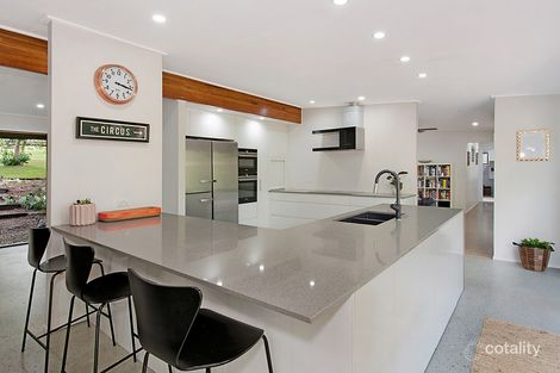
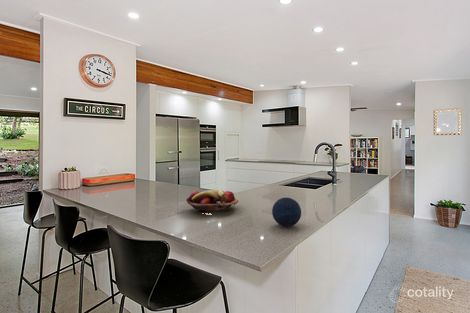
+ decorative orb [271,197,302,228]
+ fruit basket [185,188,240,213]
